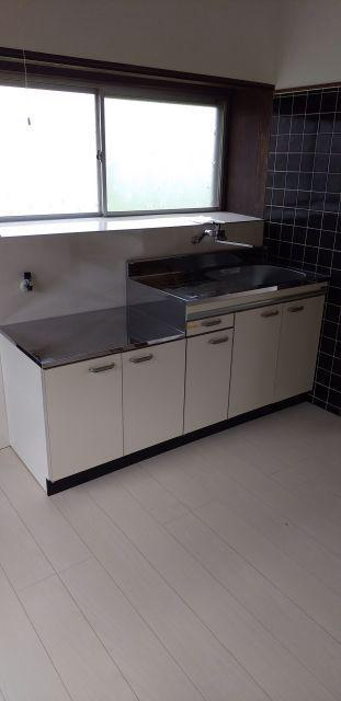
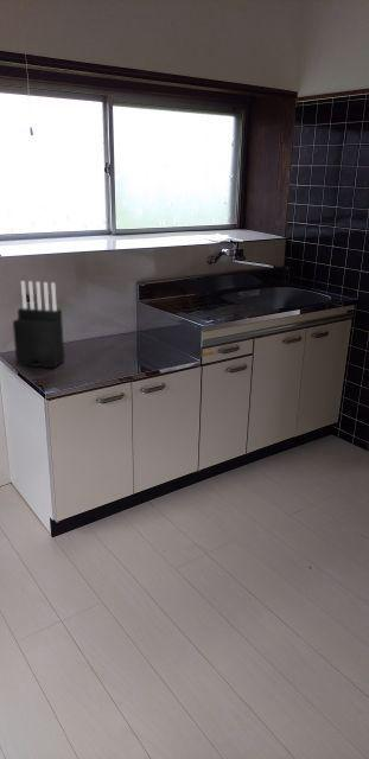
+ knife block [12,280,65,369]
